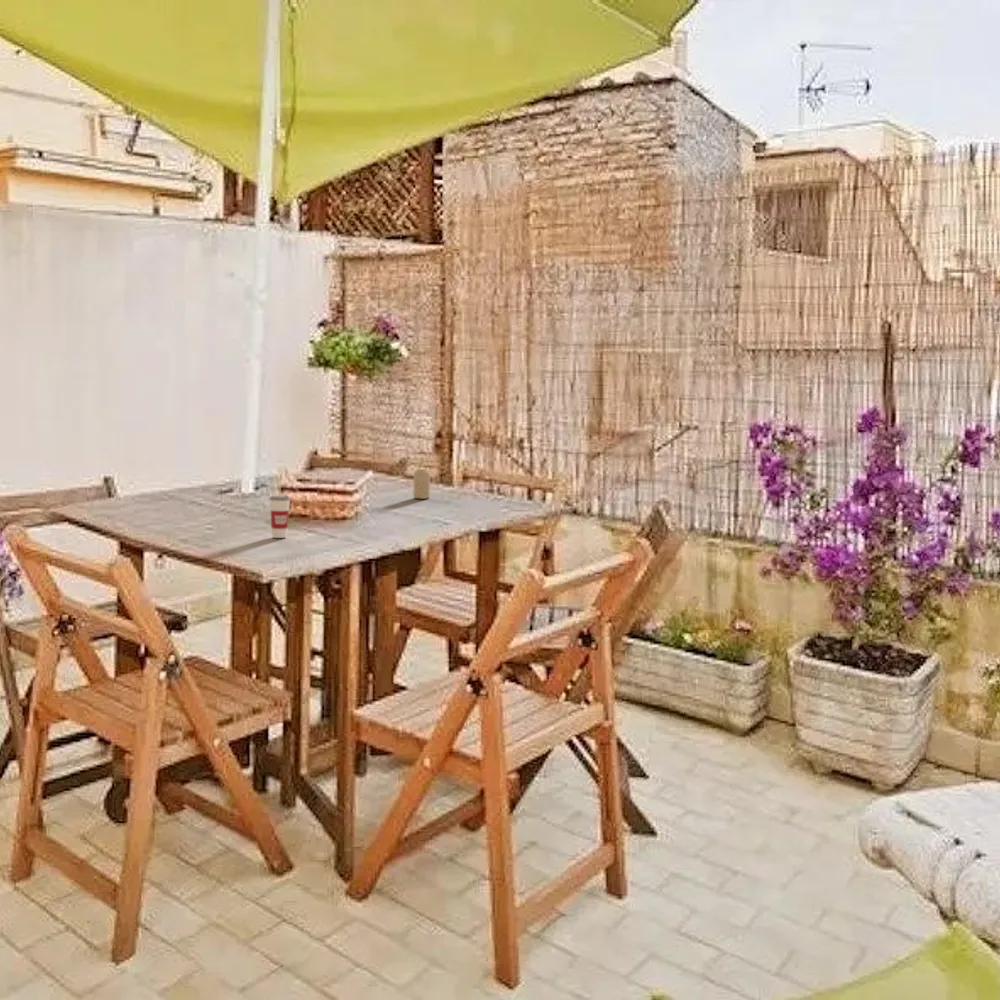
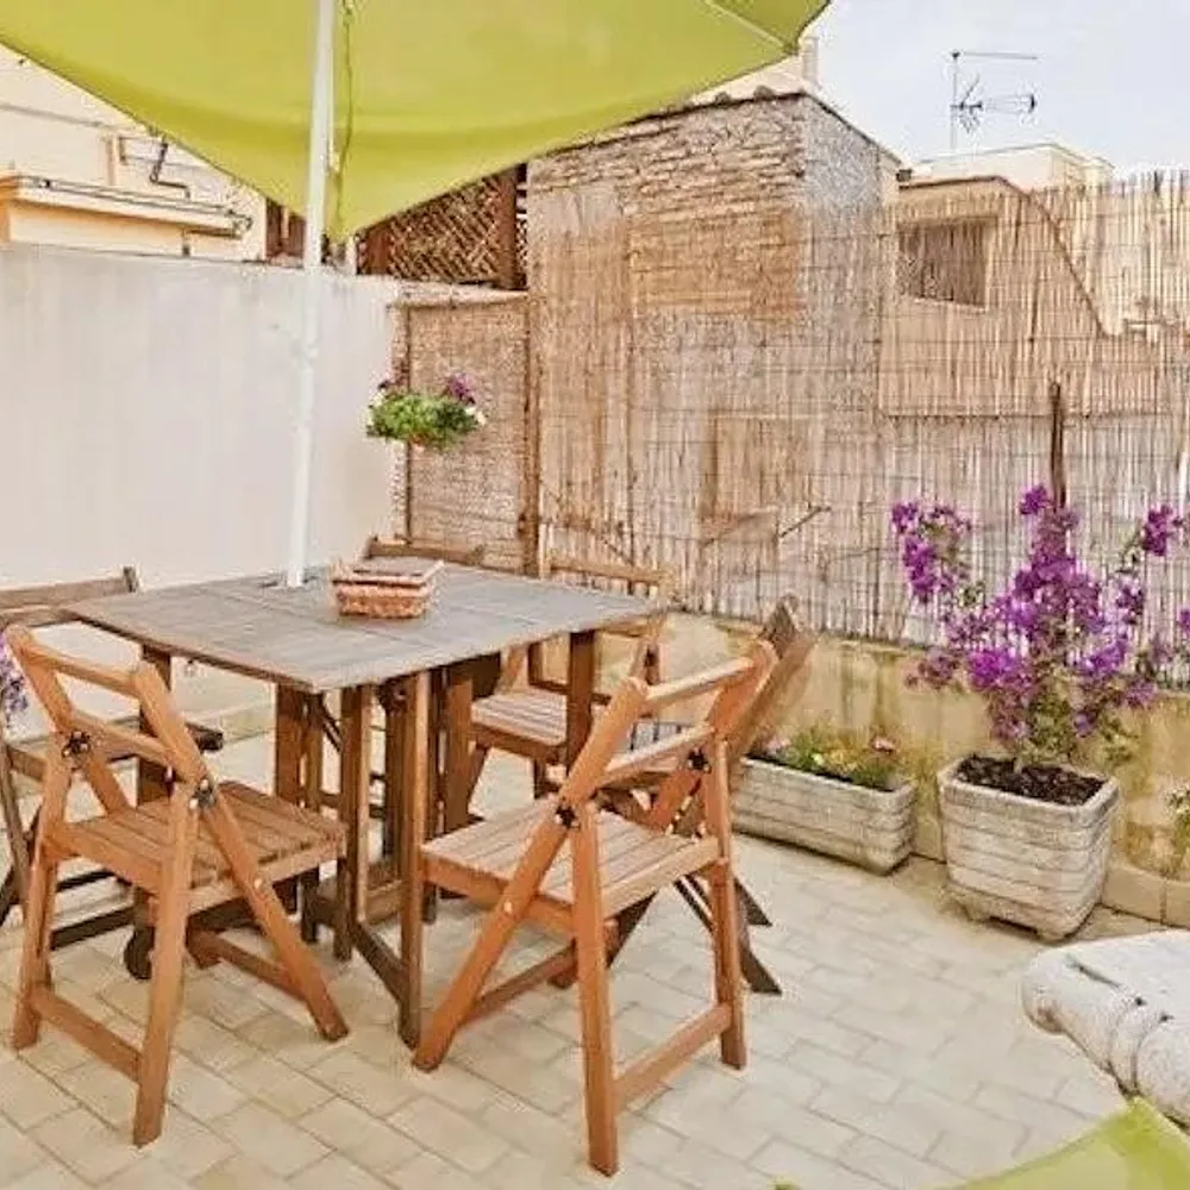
- candle [412,468,431,500]
- cup [269,482,291,539]
